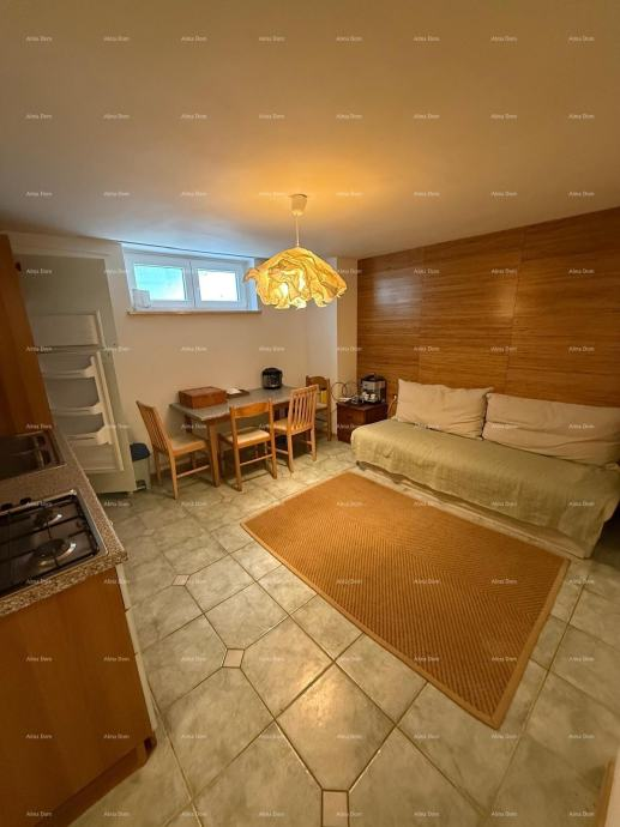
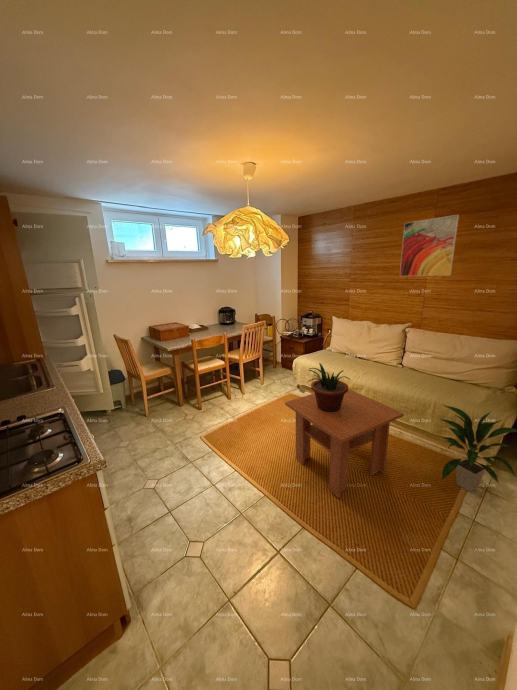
+ indoor plant [438,404,517,493]
+ potted plant [307,362,351,412]
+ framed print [399,214,460,277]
+ coffee table [284,388,405,499]
